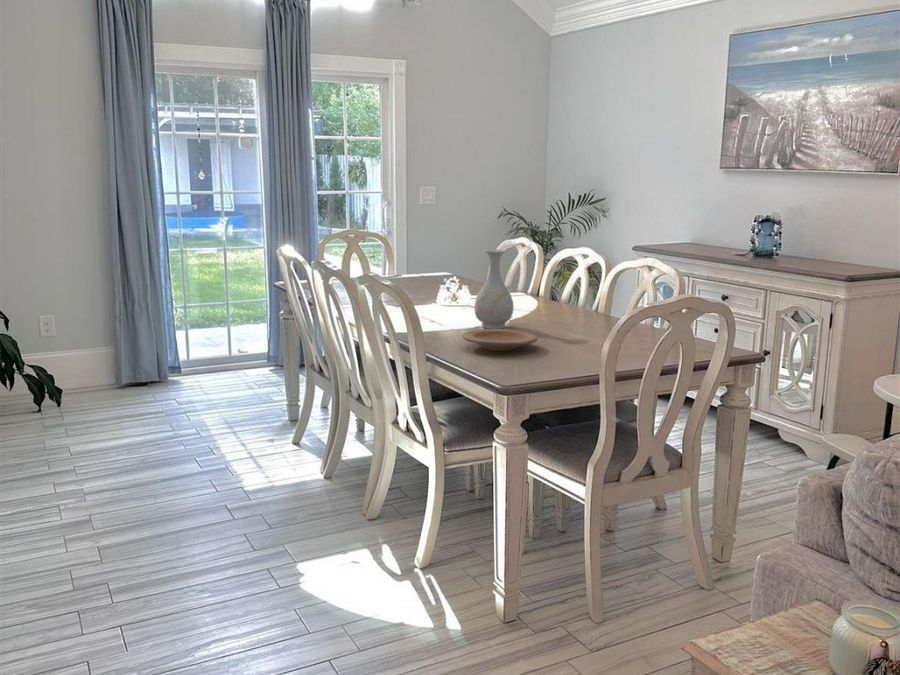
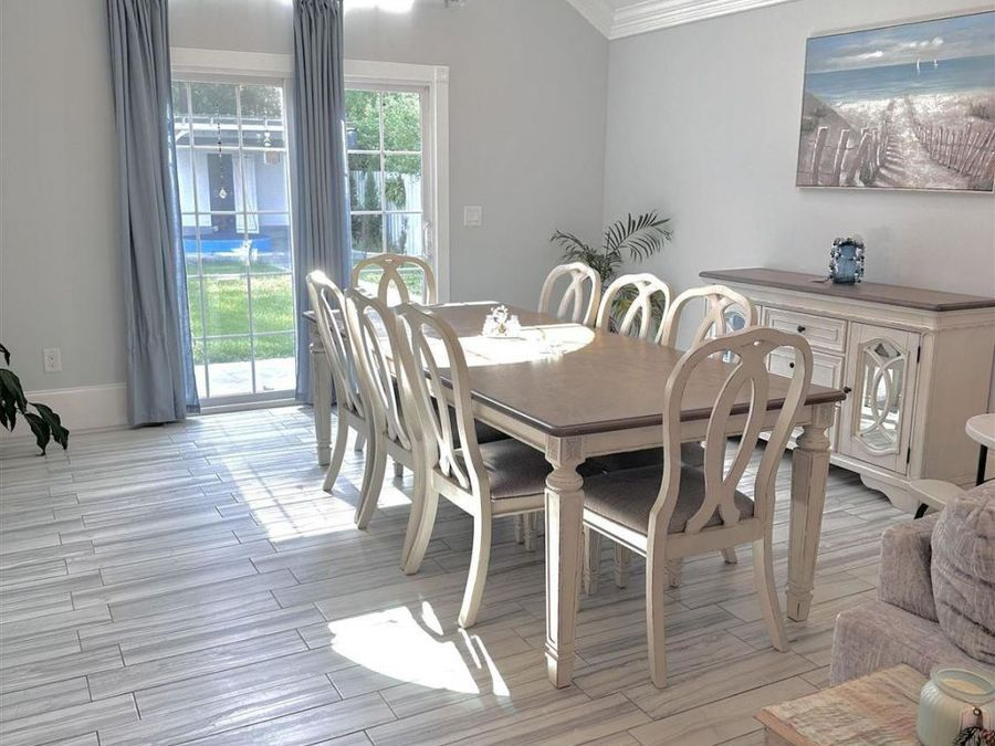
- vase [473,249,515,329]
- plate [461,328,538,352]
